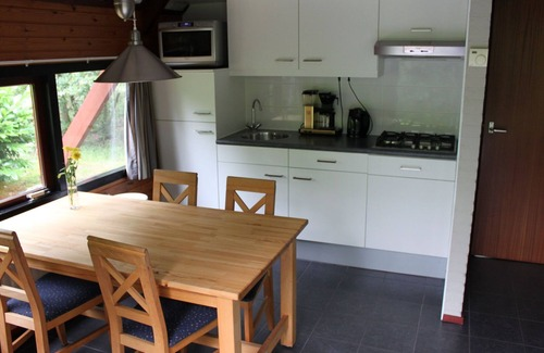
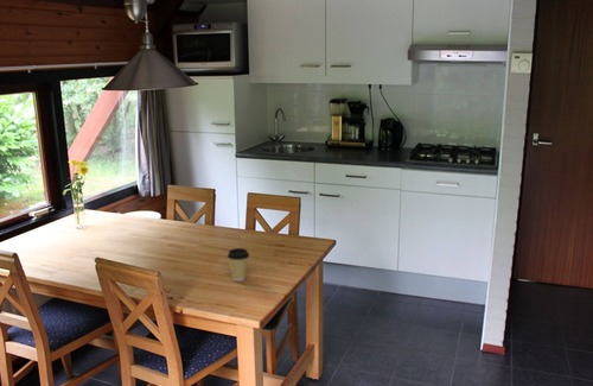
+ coffee cup [227,247,250,283]
